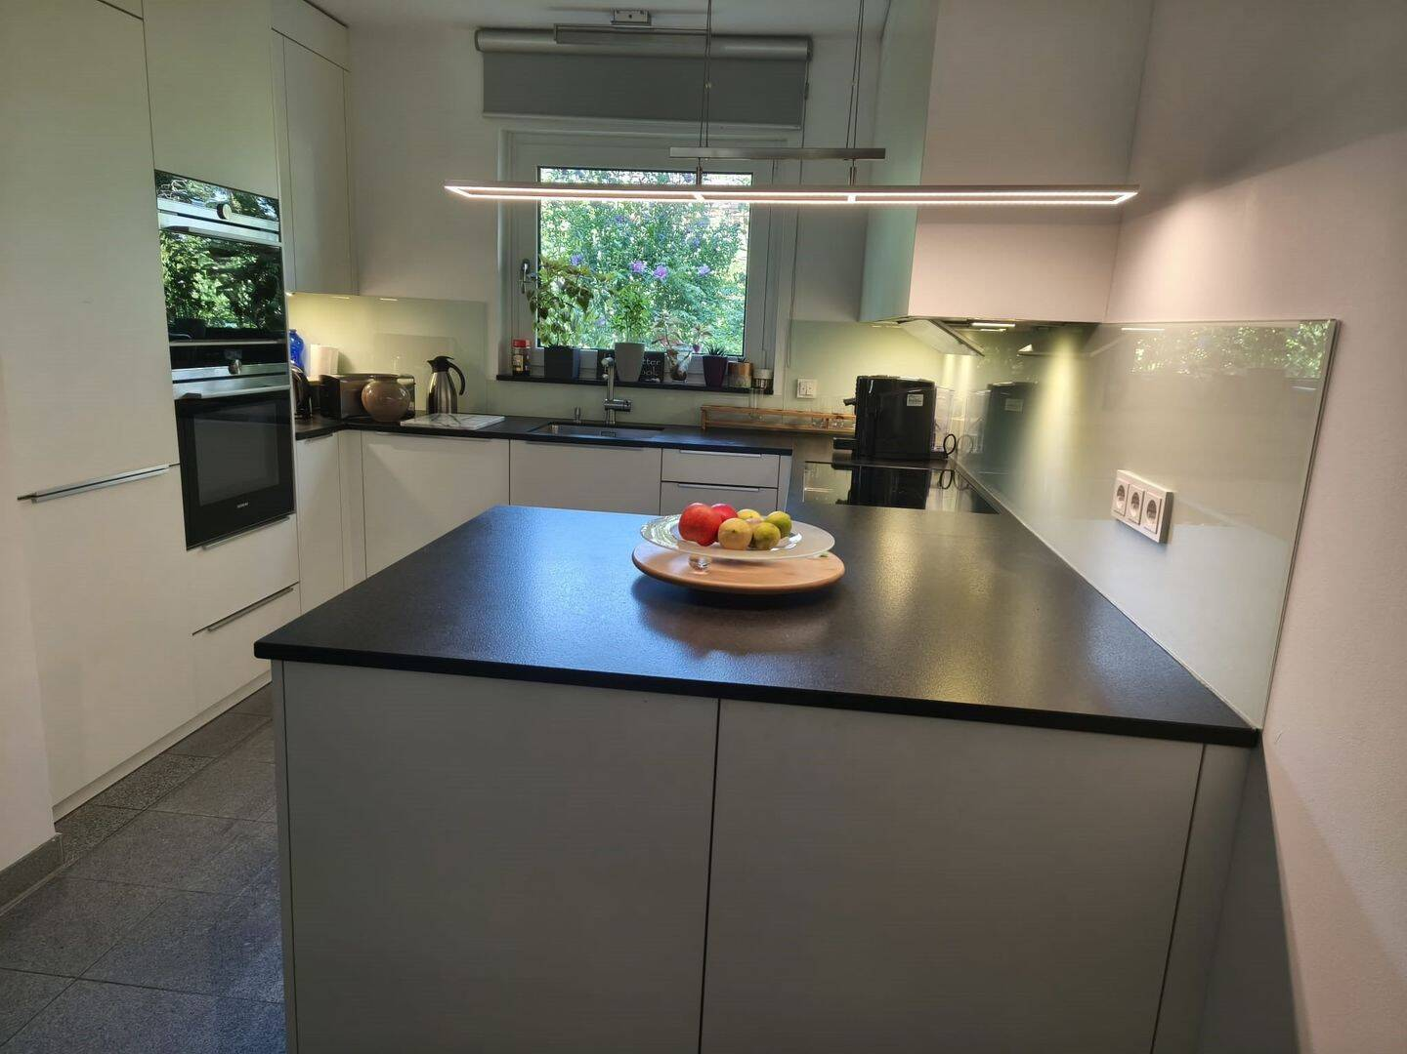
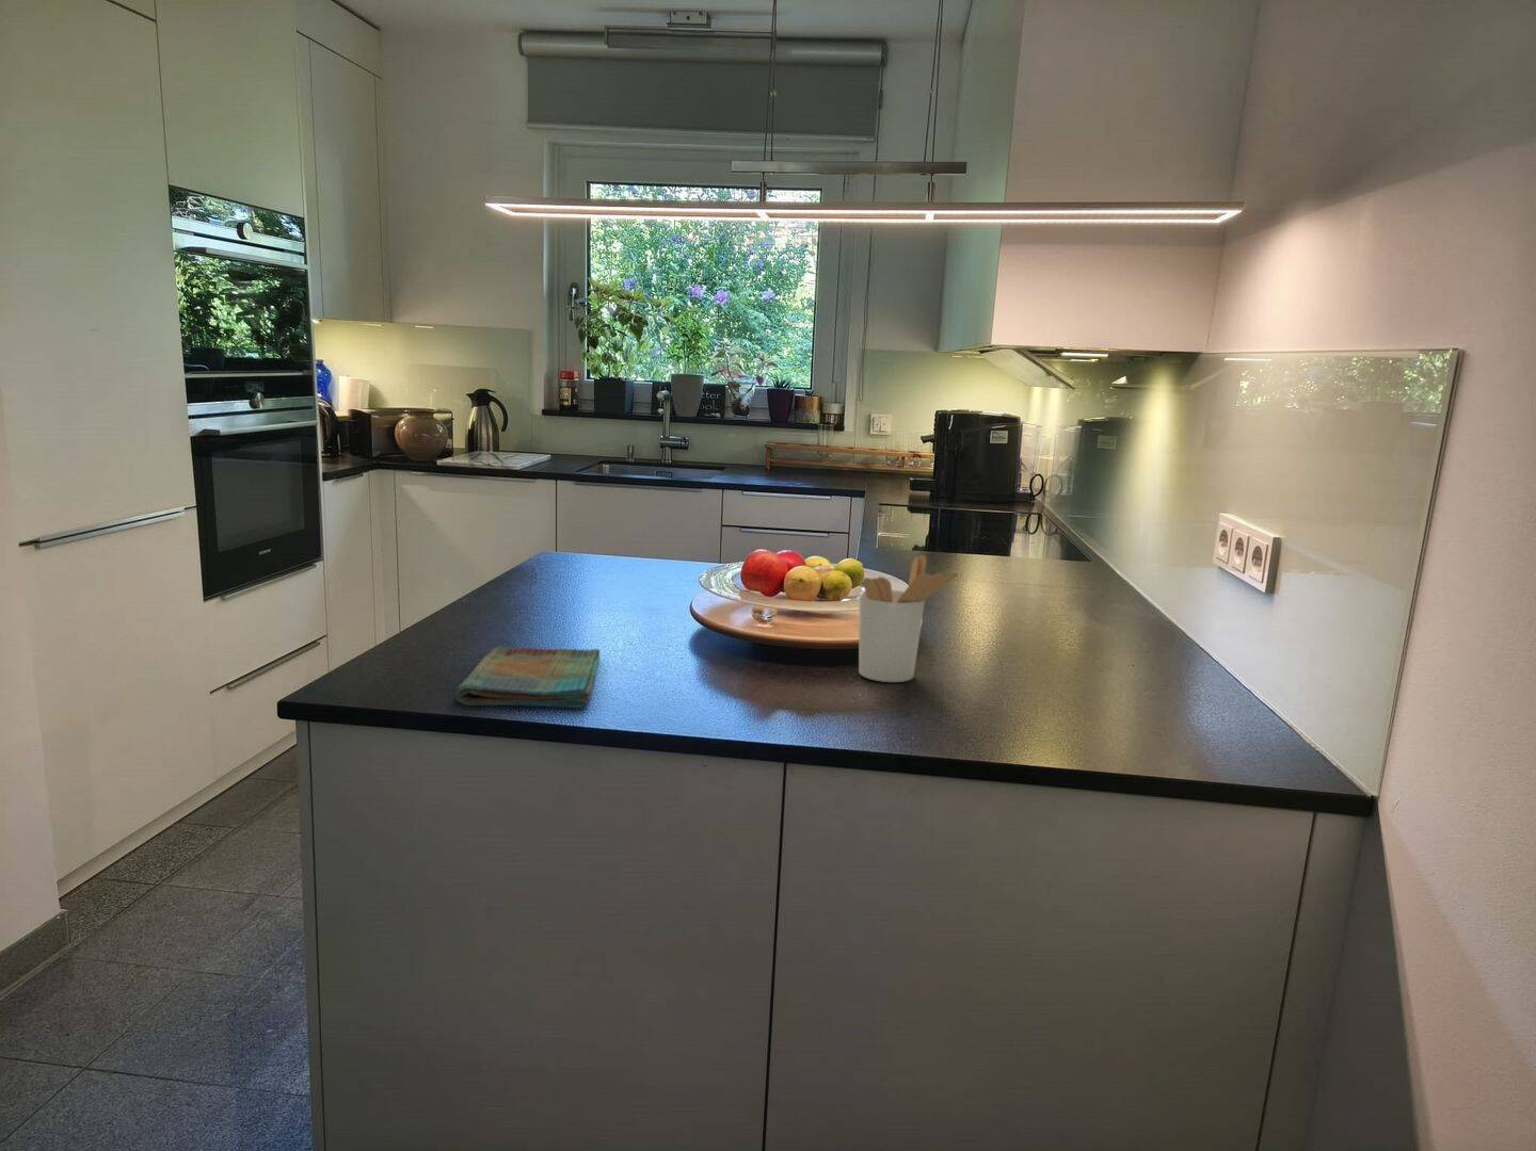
+ utensil holder [857,554,959,683]
+ dish towel [454,646,601,708]
